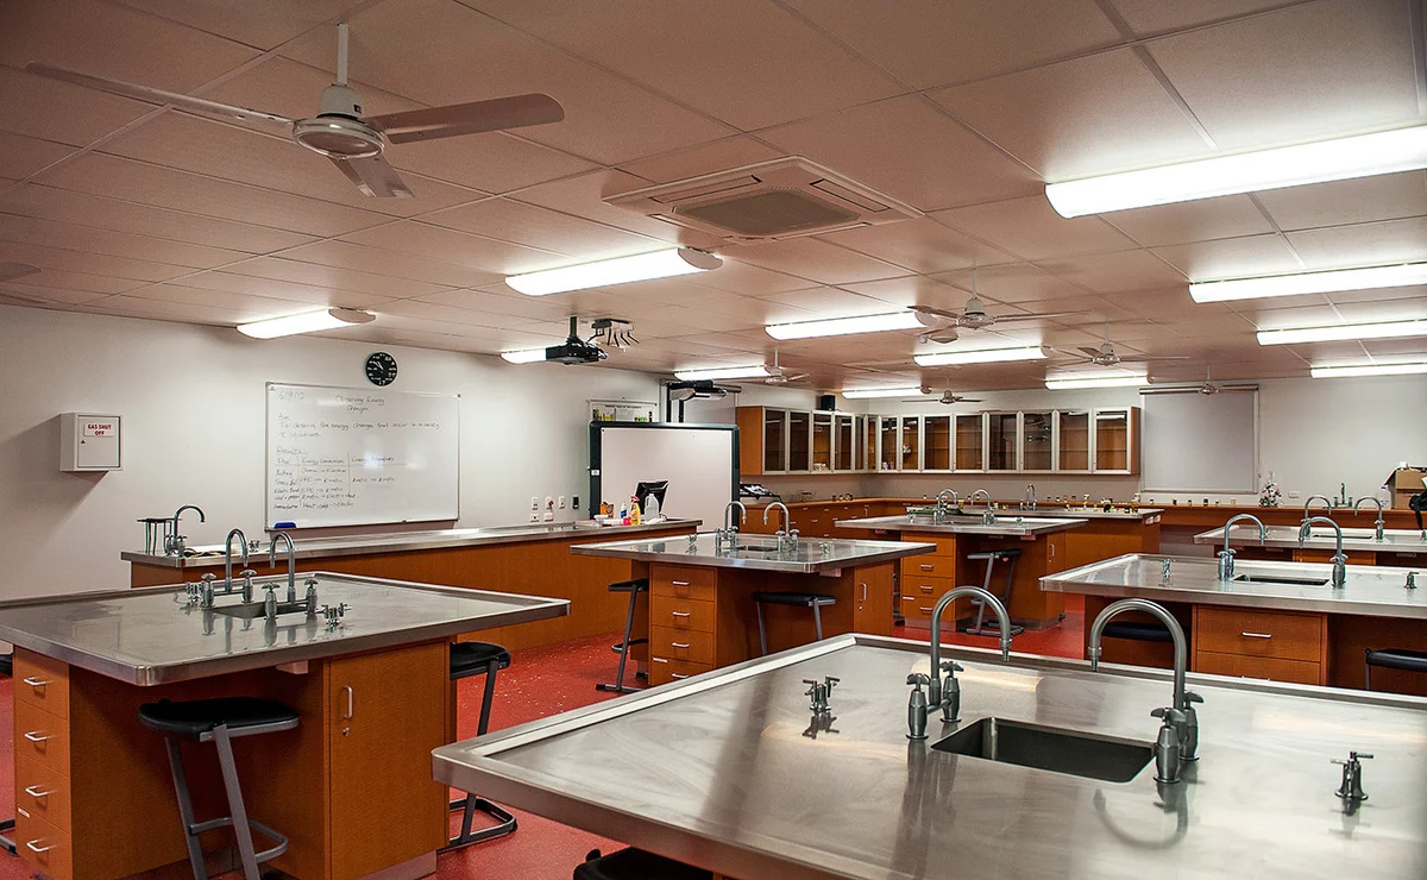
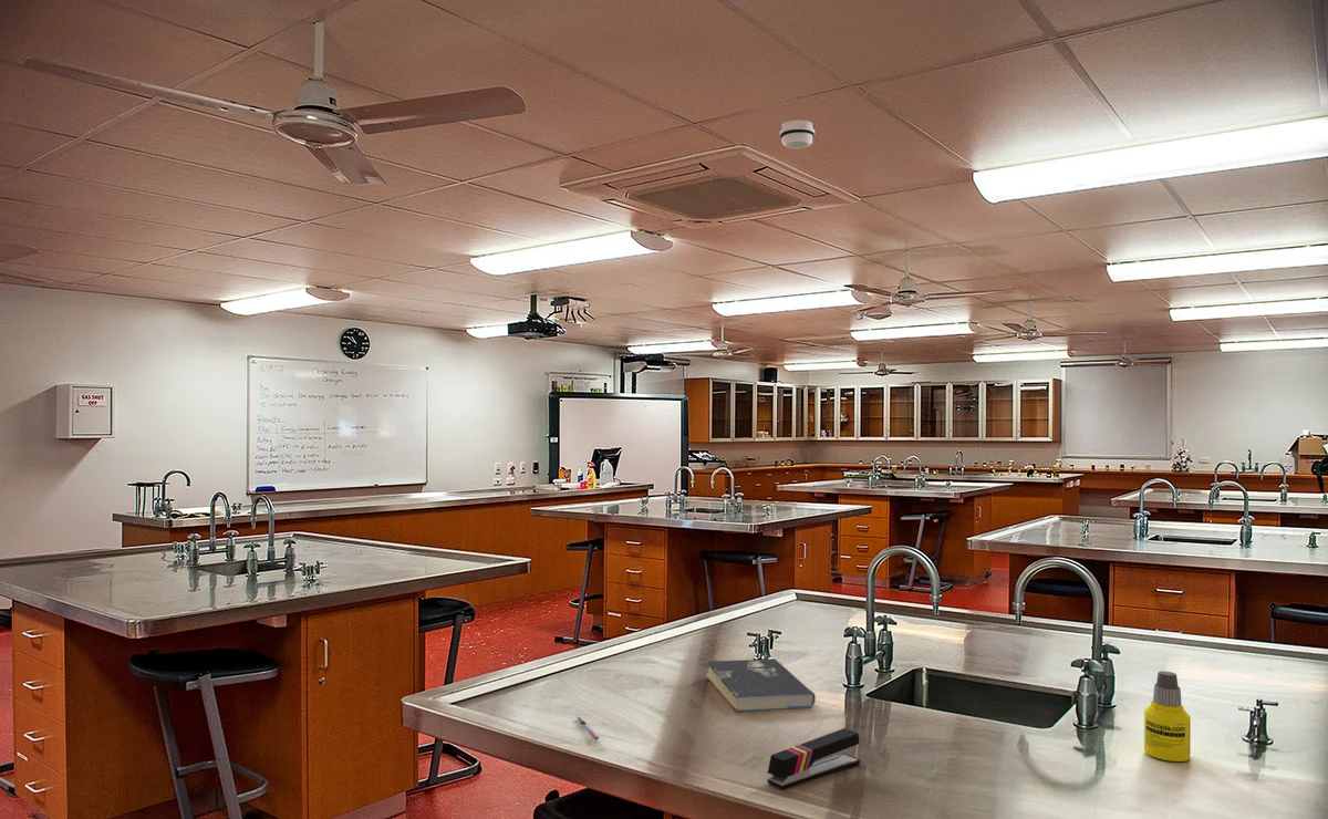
+ pen [575,715,600,740]
+ book [706,659,817,713]
+ stapler [767,727,861,790]
+ smoke detector [779,120,816,149]
+ bottle [1143,670,1192,763]
